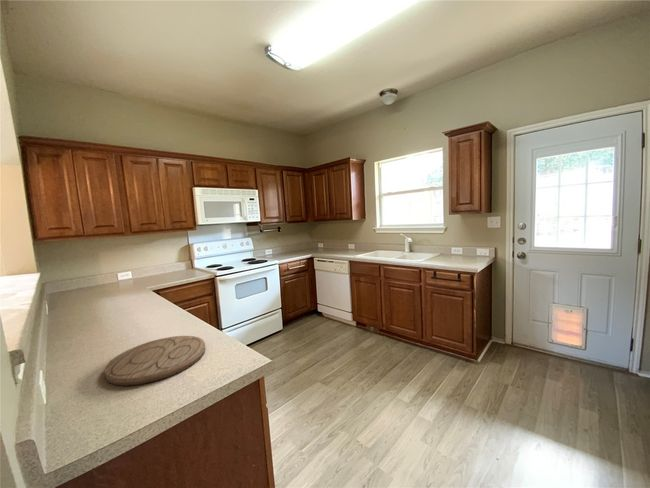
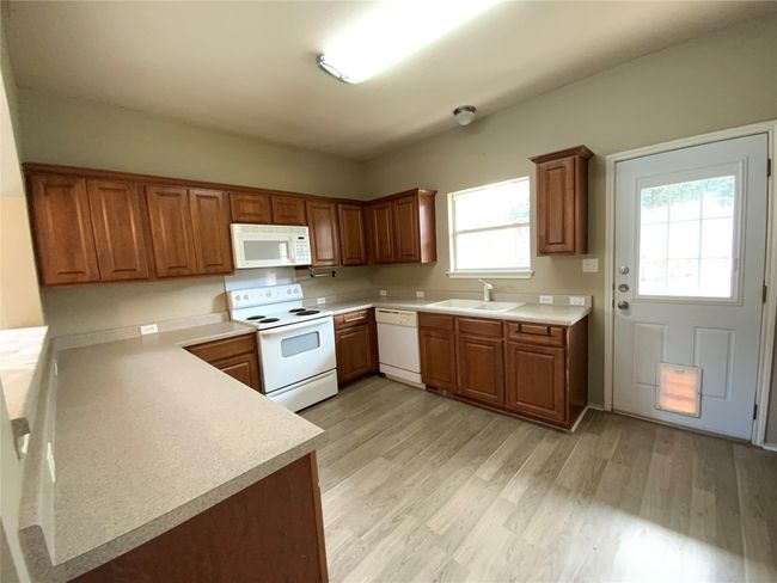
- cutting board [104,335,206,387]
